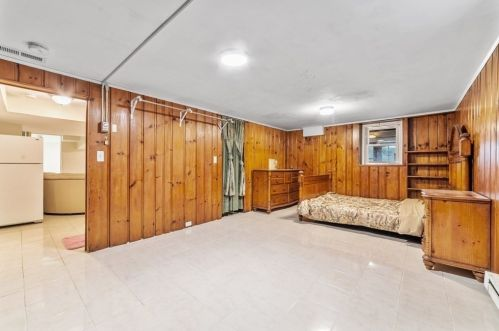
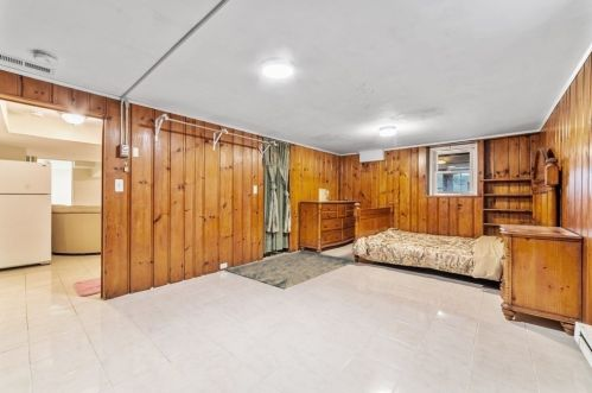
+ rug [223,249,357,290]
